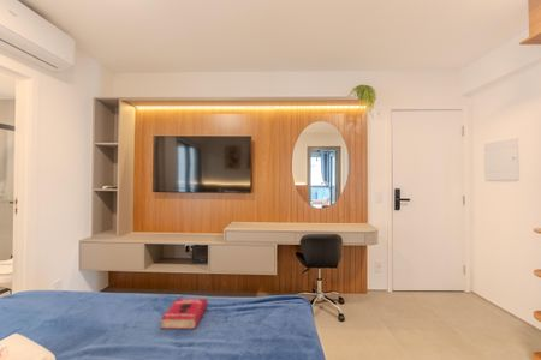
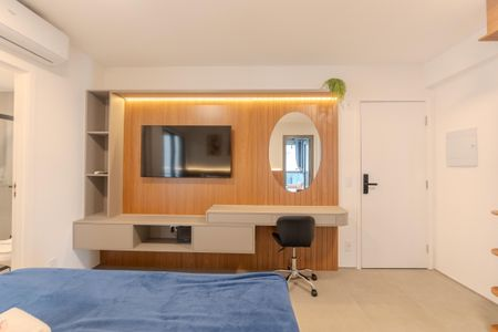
- book [159,298,208,330]
